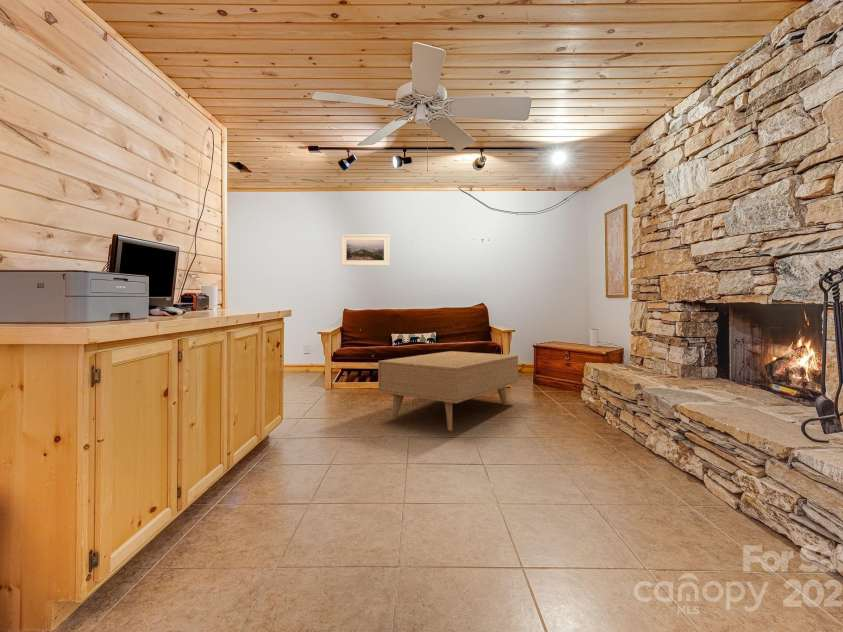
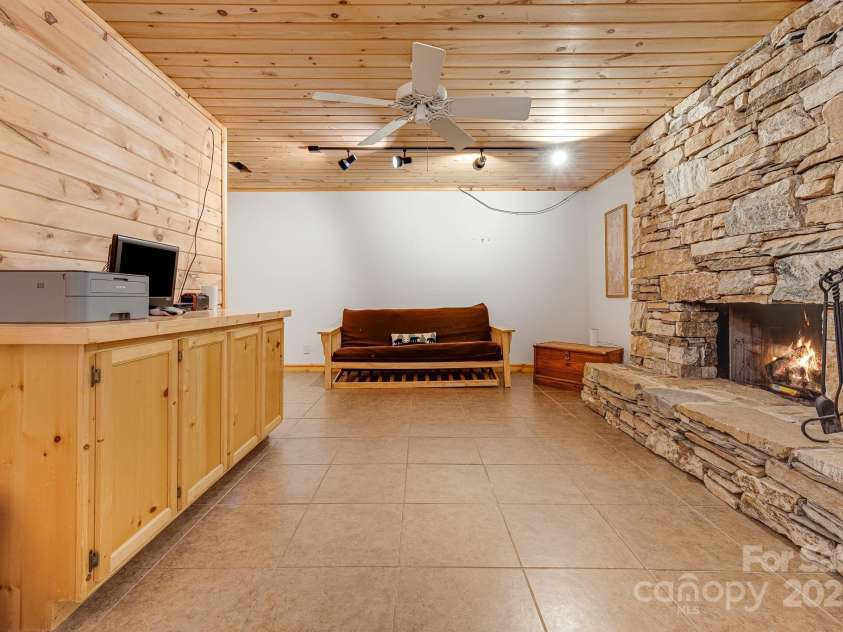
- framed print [340,233,390,267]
- coffee table [377,350,519,432]
